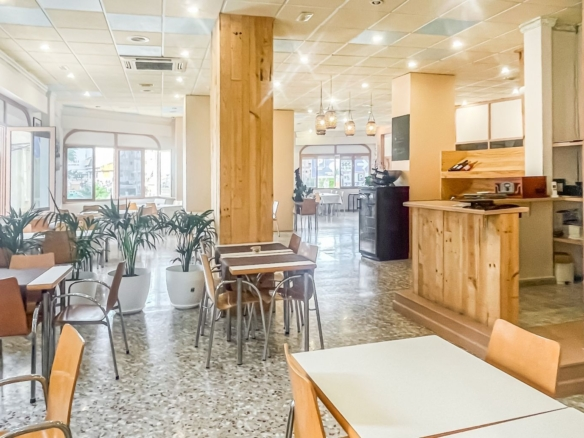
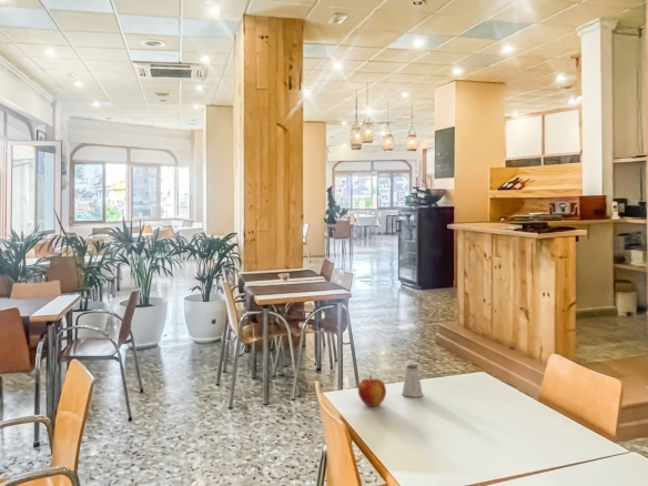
+ apple [357,374,387,407]
+ saltshaker [401,363,424,398]
